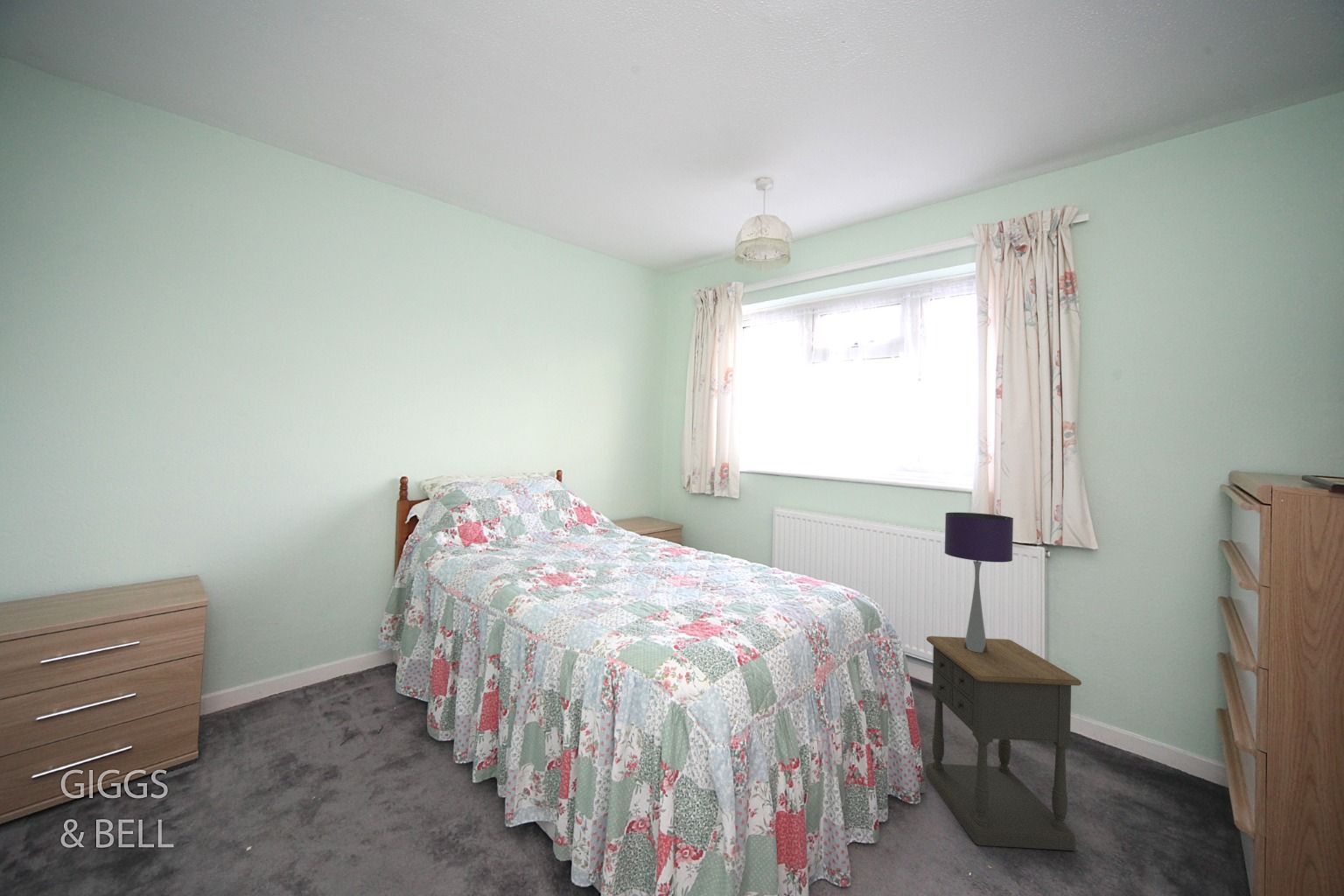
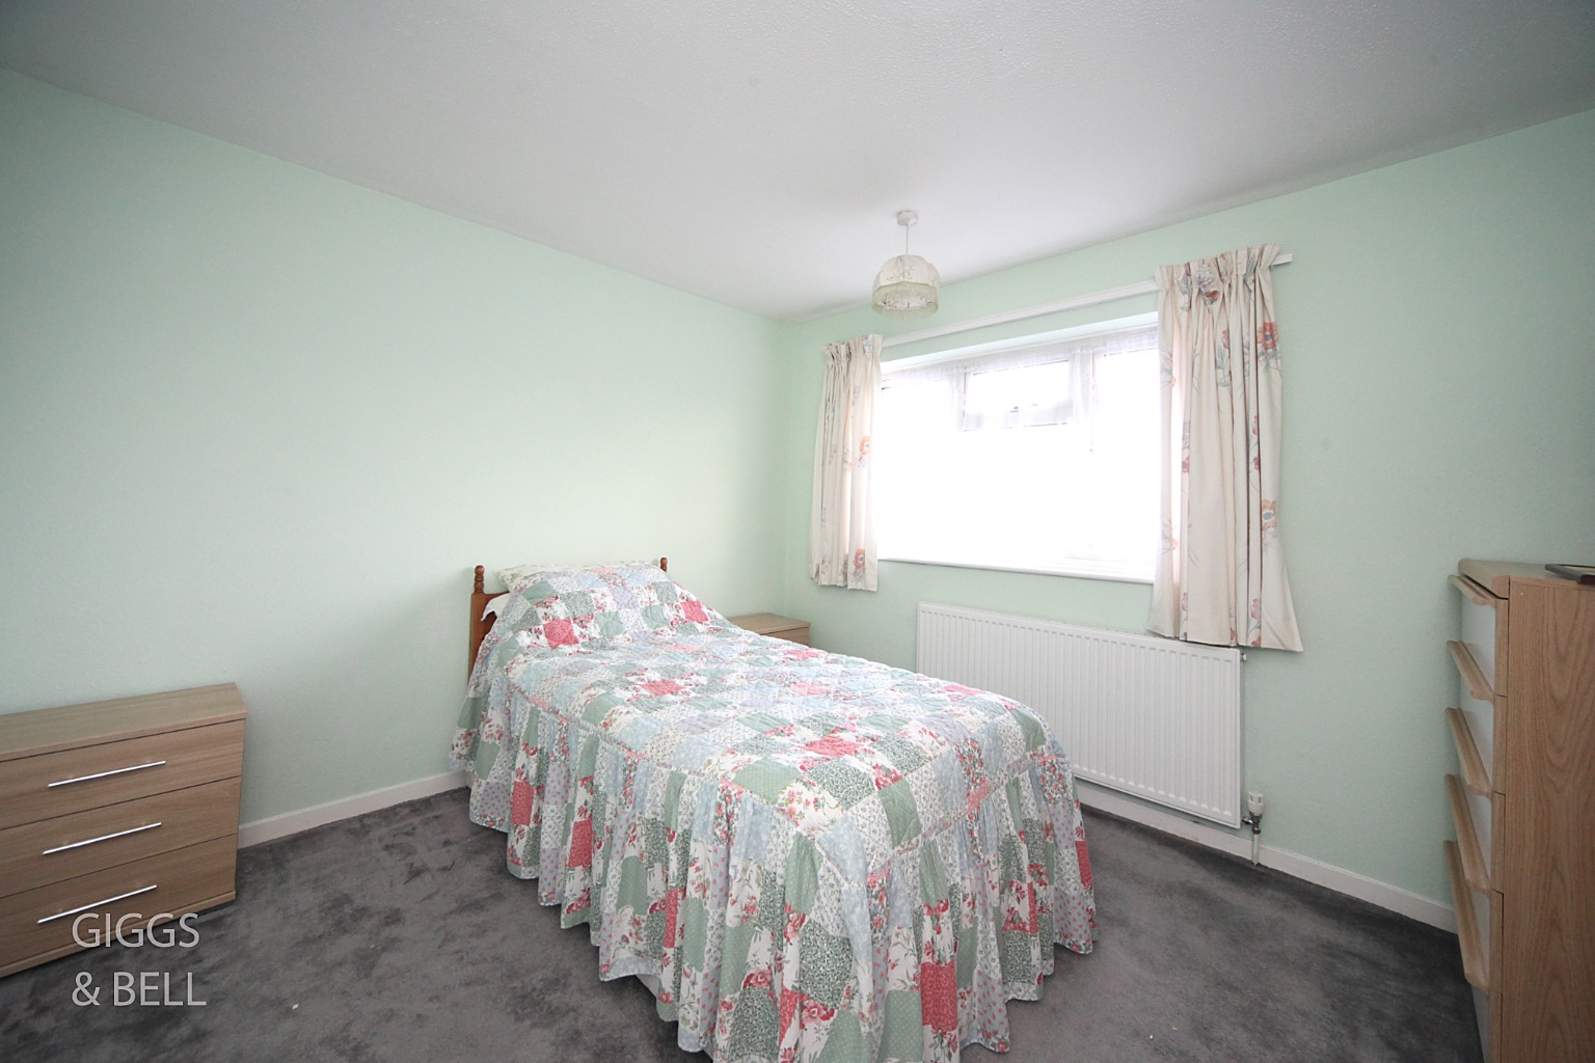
- table lamp [943,512,1014,653]
- nightstand [925,635,1082,851]
